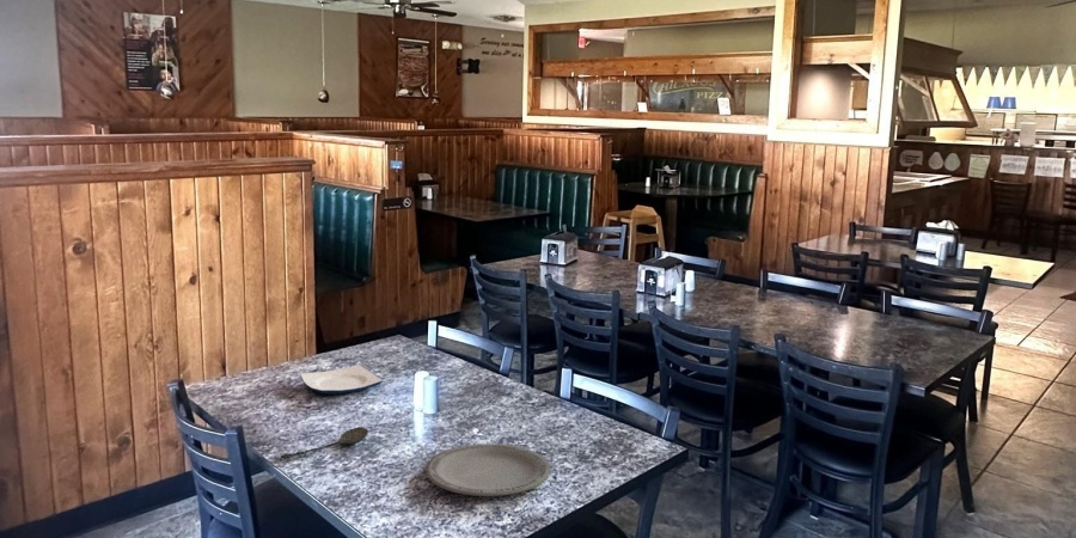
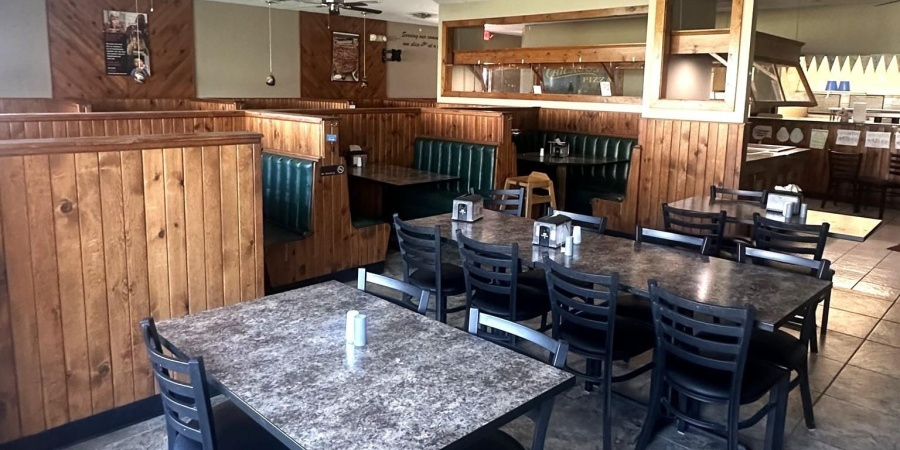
- plate [299,365,384,396]
- spoon [279,427,369,460]
- plate [424,442,551,497]
